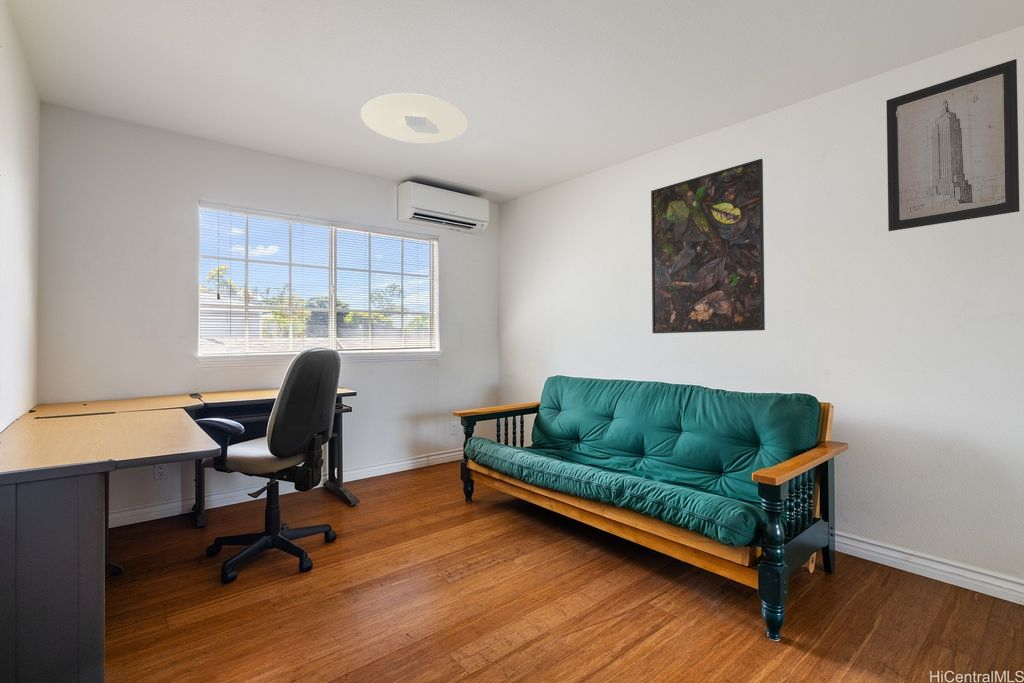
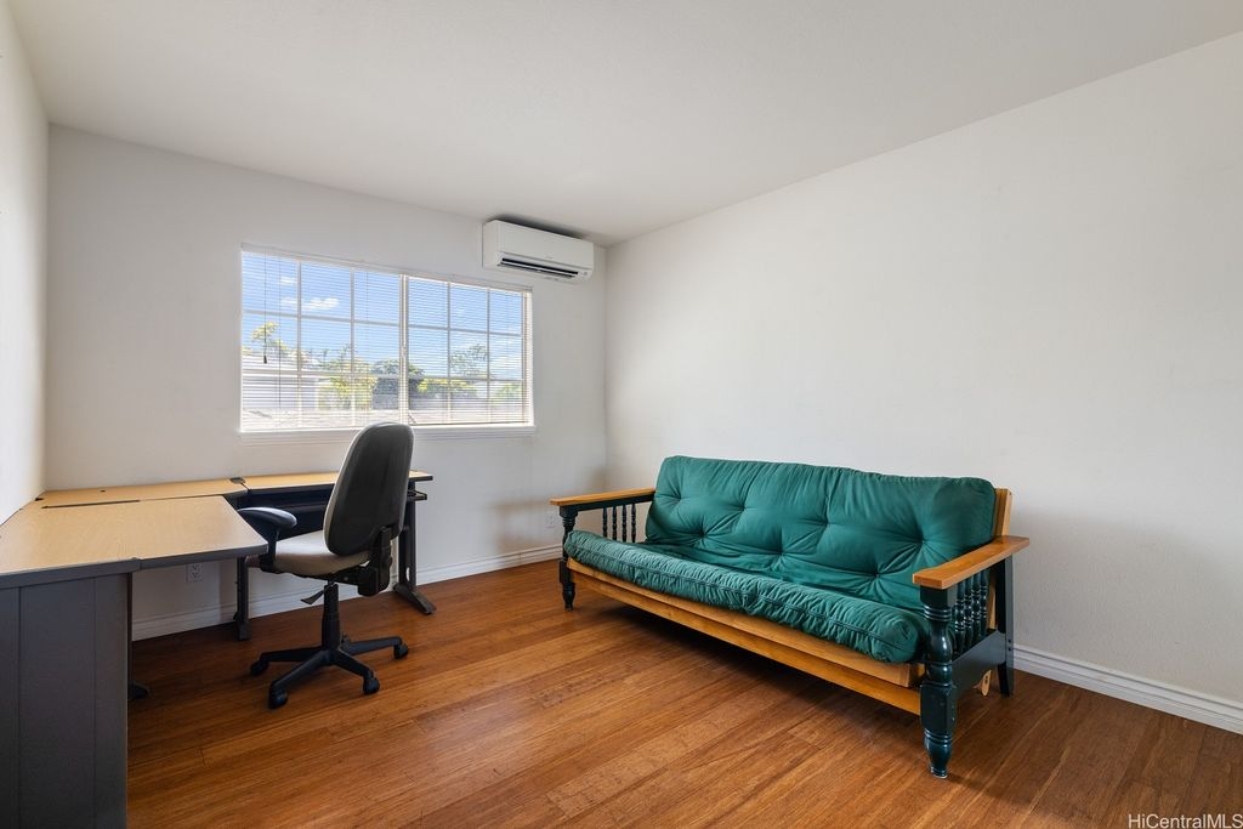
- ceiling light [360,92,469,145]
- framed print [650,158,766,334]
- wall art [885,58,1020,232]
